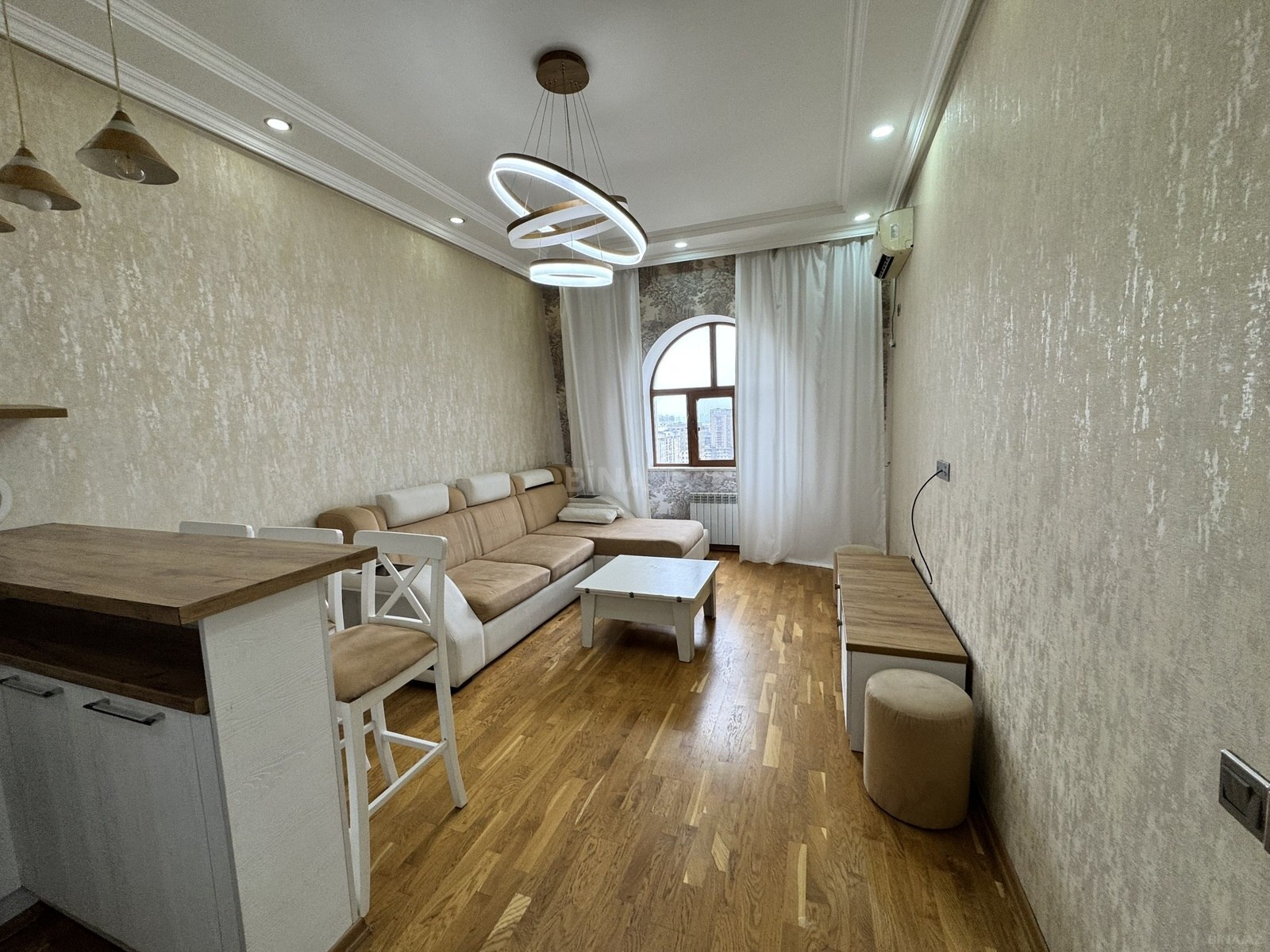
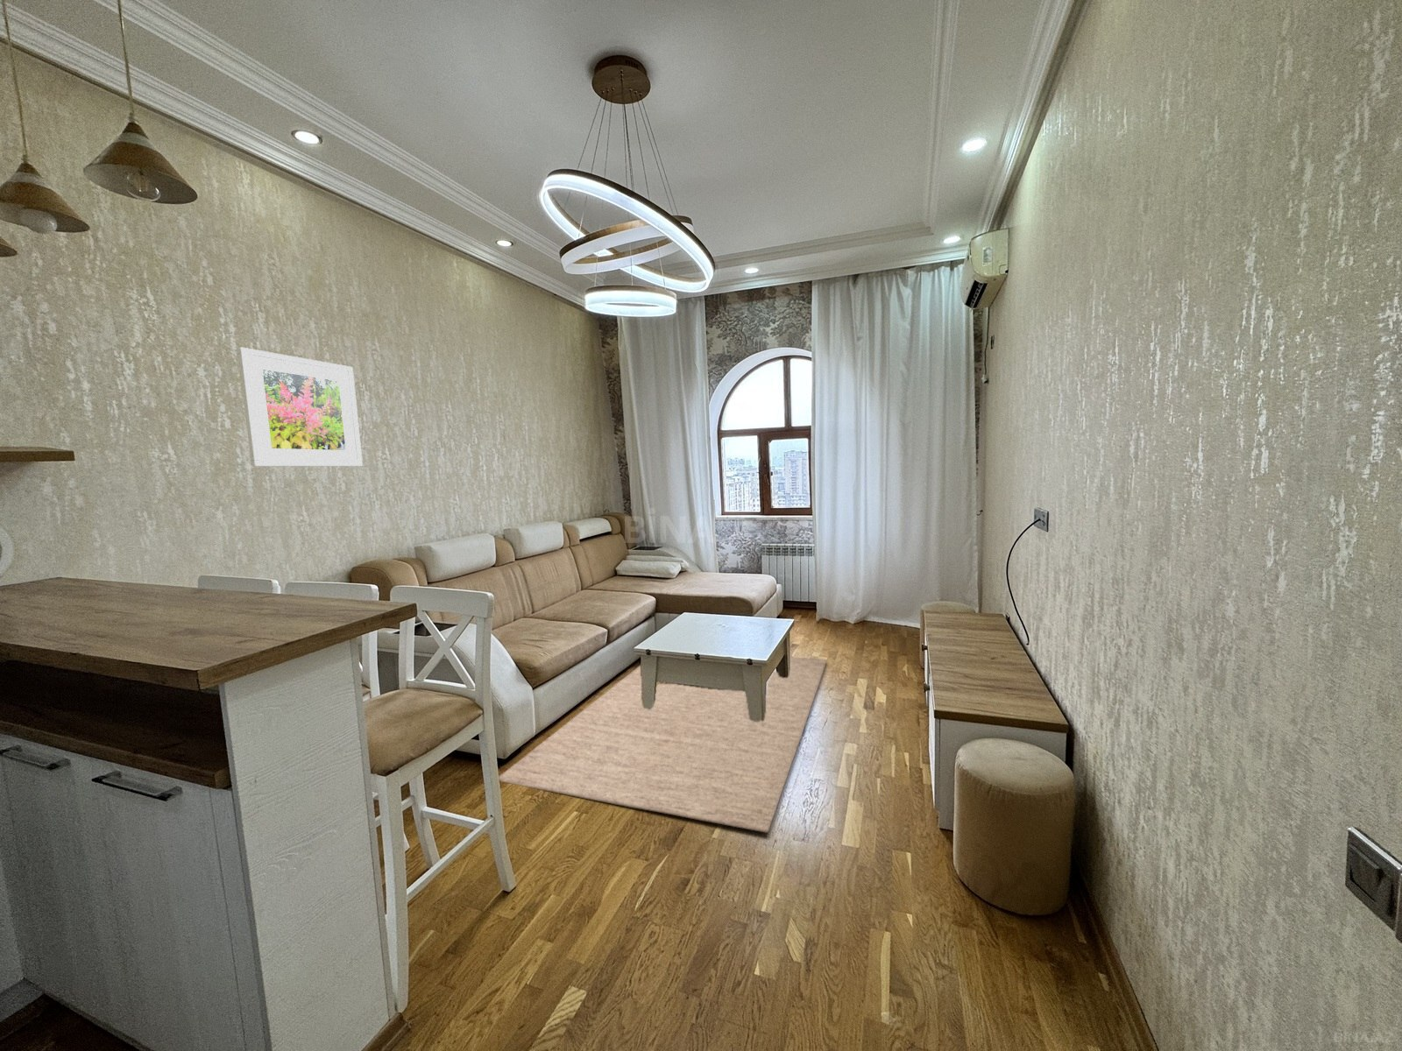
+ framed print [236,346,363,468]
+ rug [499,656,828,834]
